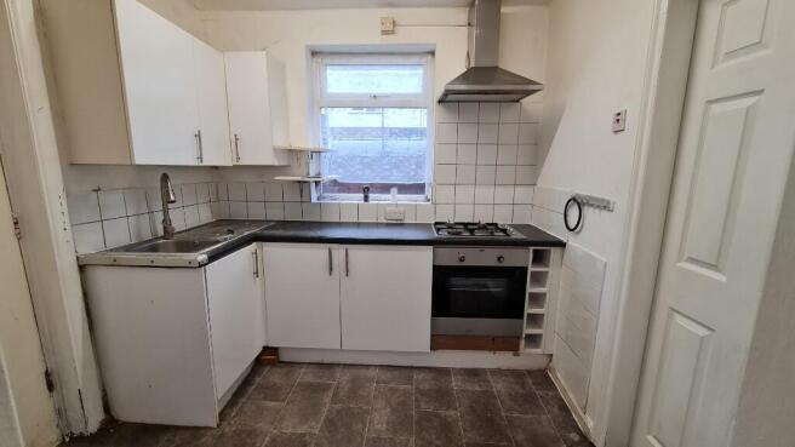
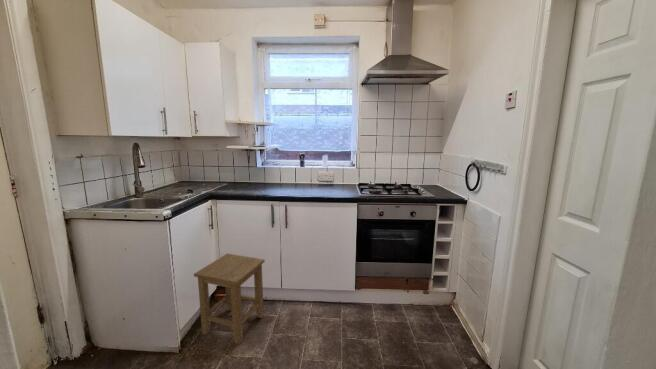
+ stool [193,253,266,345]
